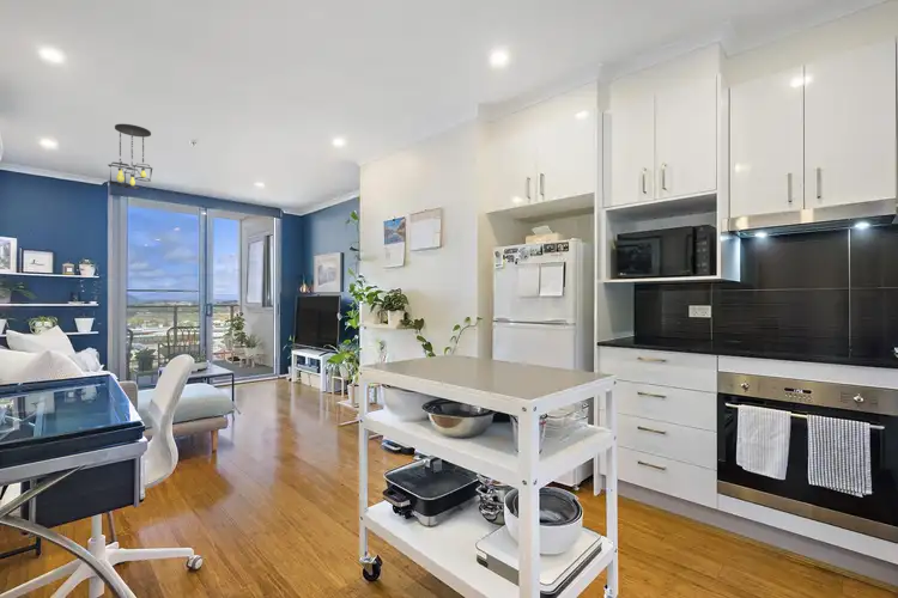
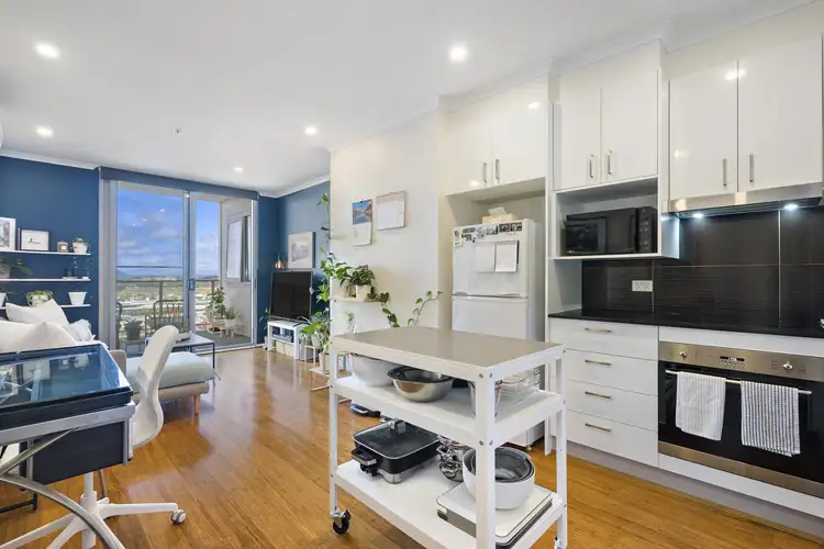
- ceiling light fixture [107,123,153,191]
